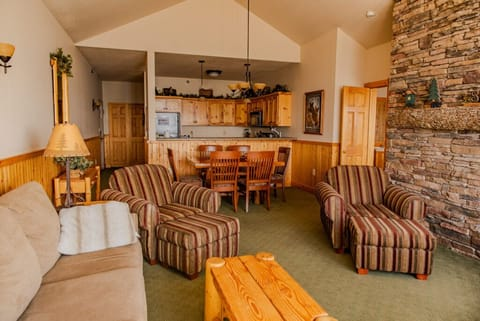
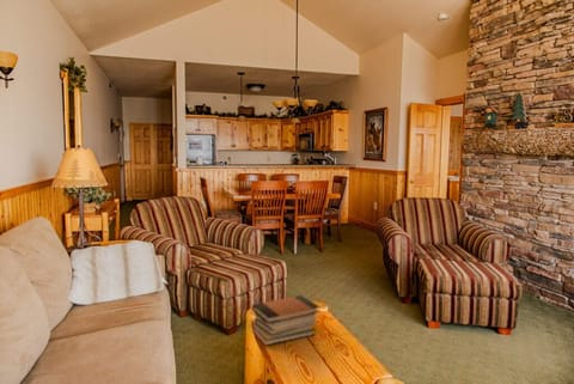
+ book stack [251,294,320,347]
